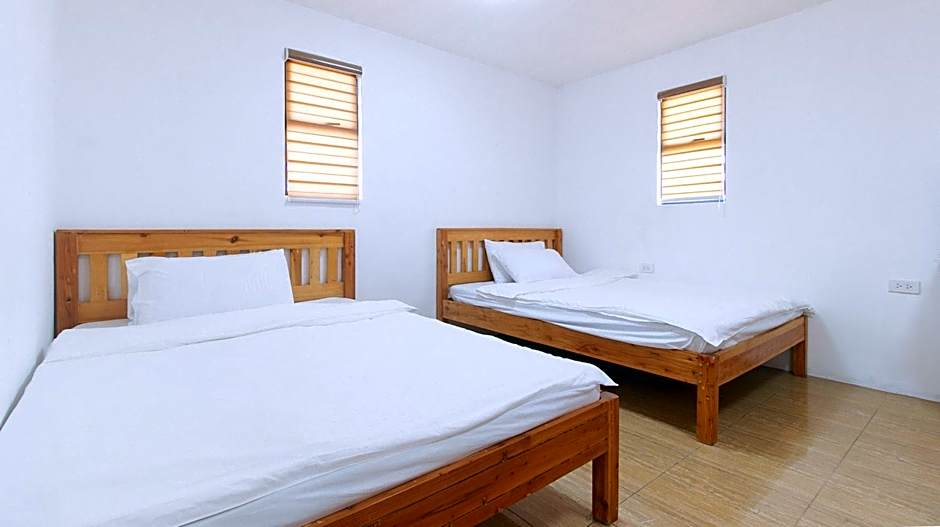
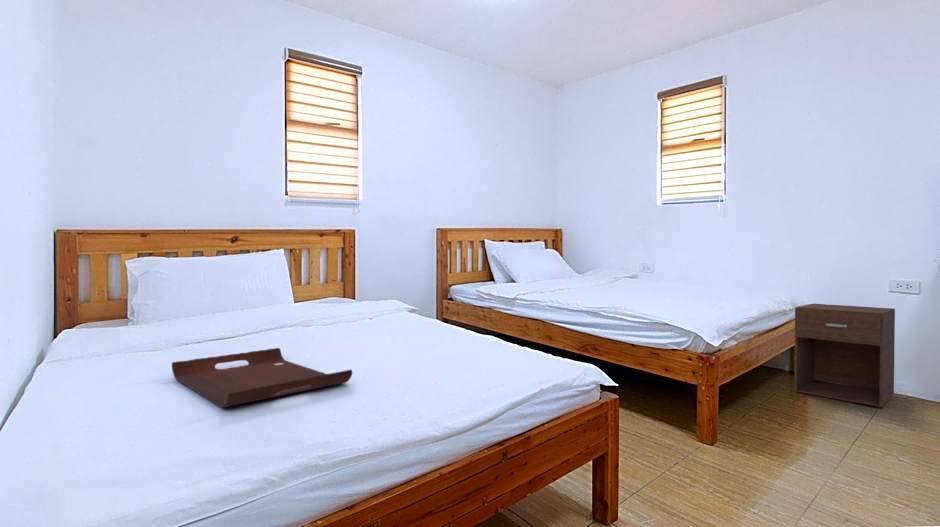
+ nightstand [793,303,896,408]
+ serving tray [171,347,353,409]
